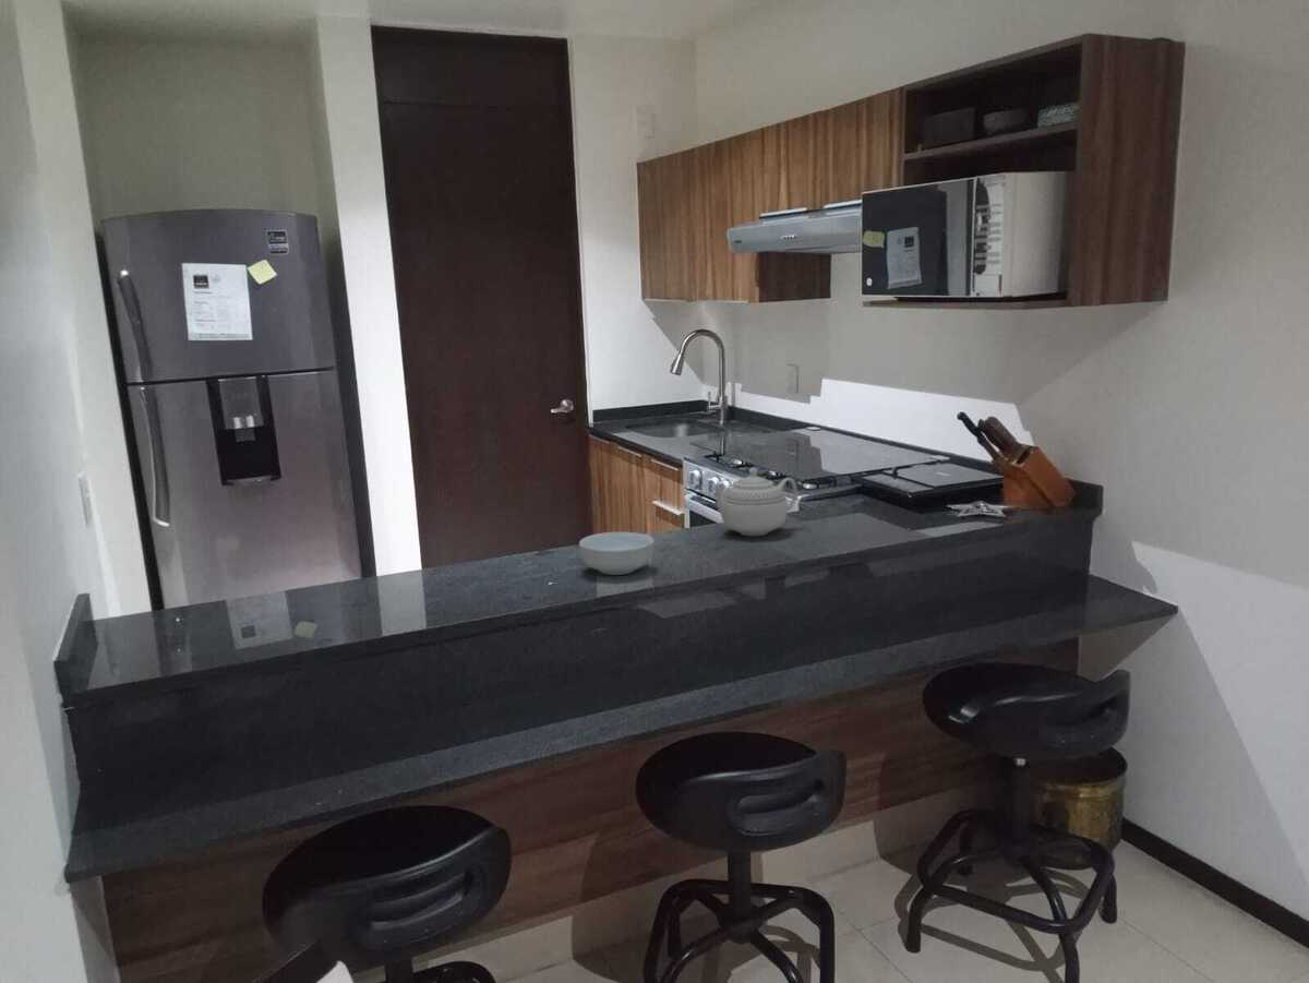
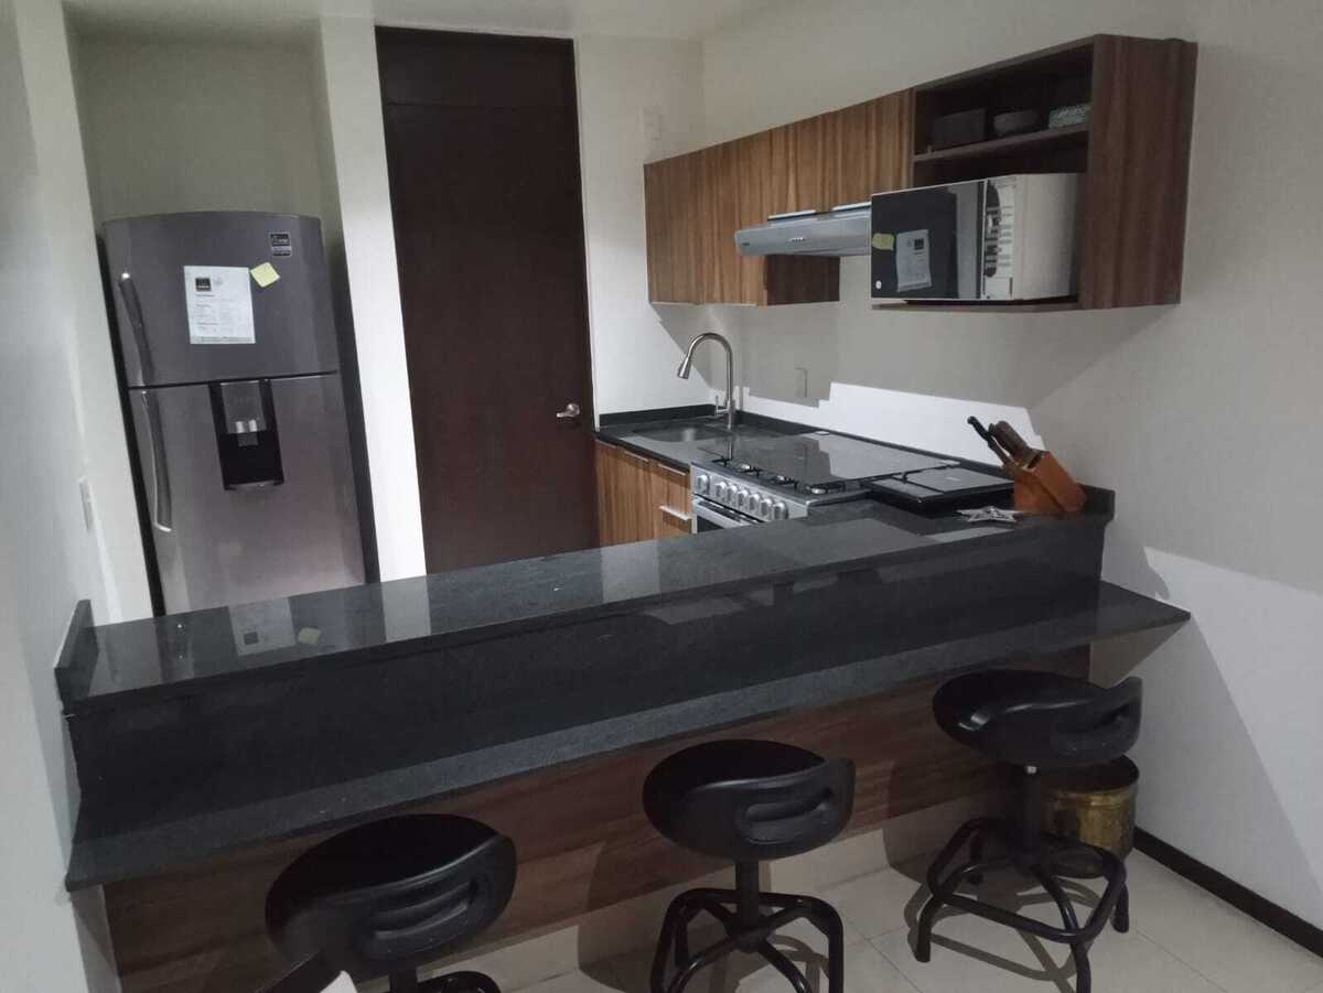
- teapot [712,467,798,537]
- cereal bowl [578,531,656,576]
